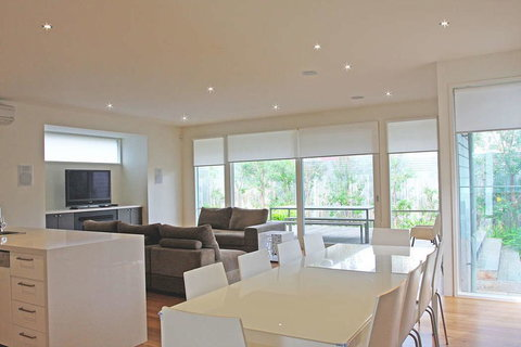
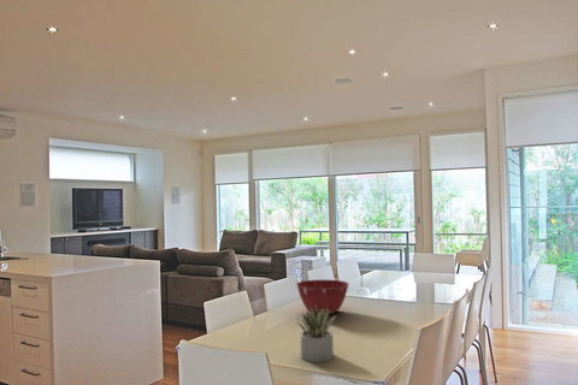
+ mixing bowl [295,279,350,315]
+ succulent plant [297,304,337,363]
